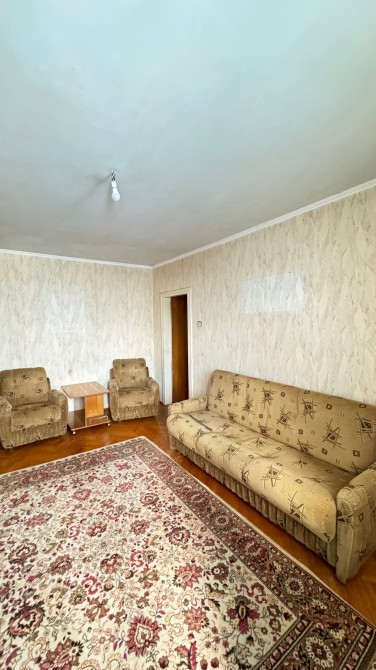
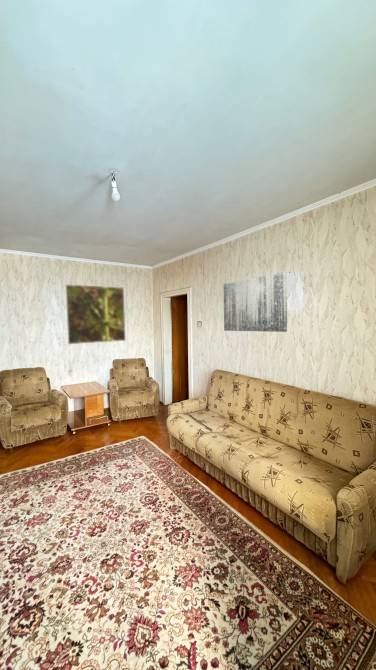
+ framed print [65,284,127,345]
+ wall art [222,272,288,333]
